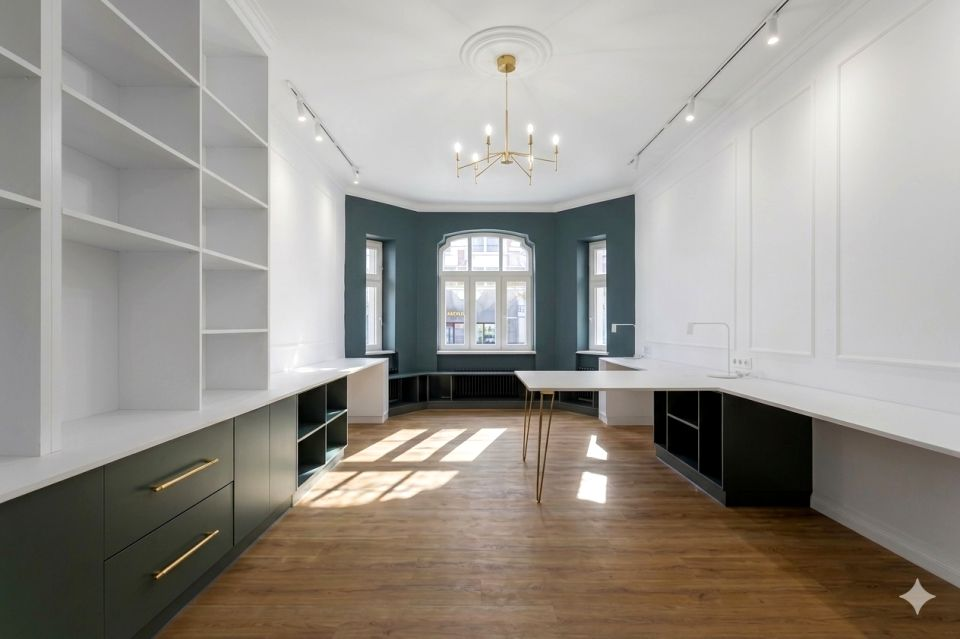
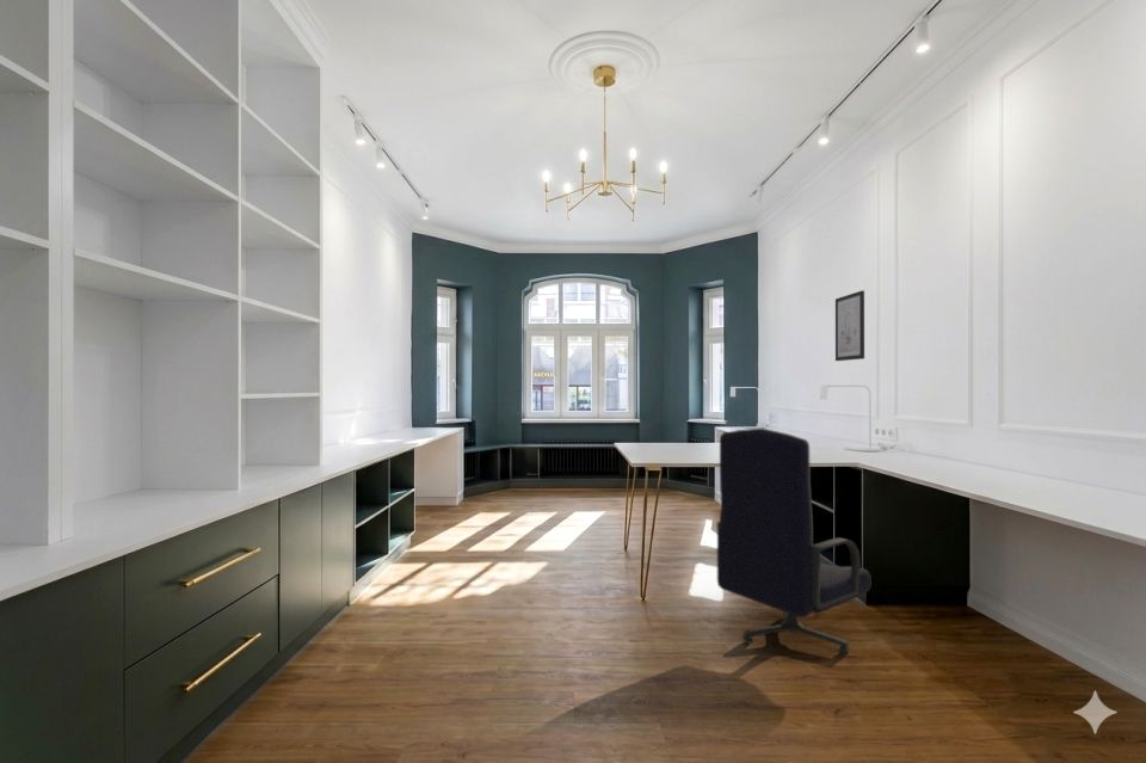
+ office chair [716,427,871,656]
+ wall art [834,290,865,362]
